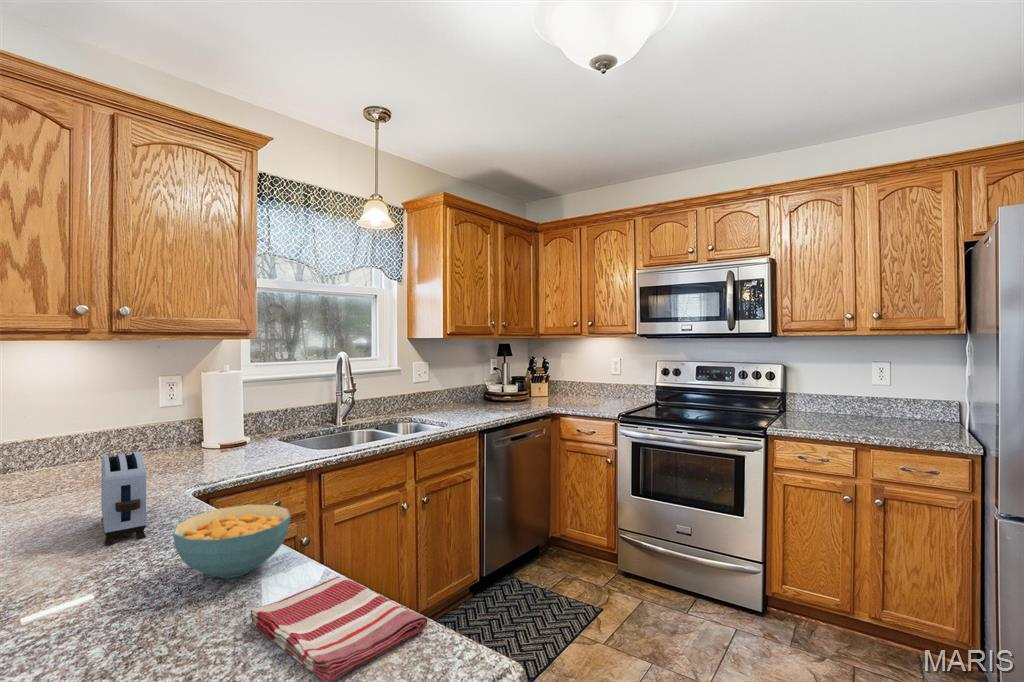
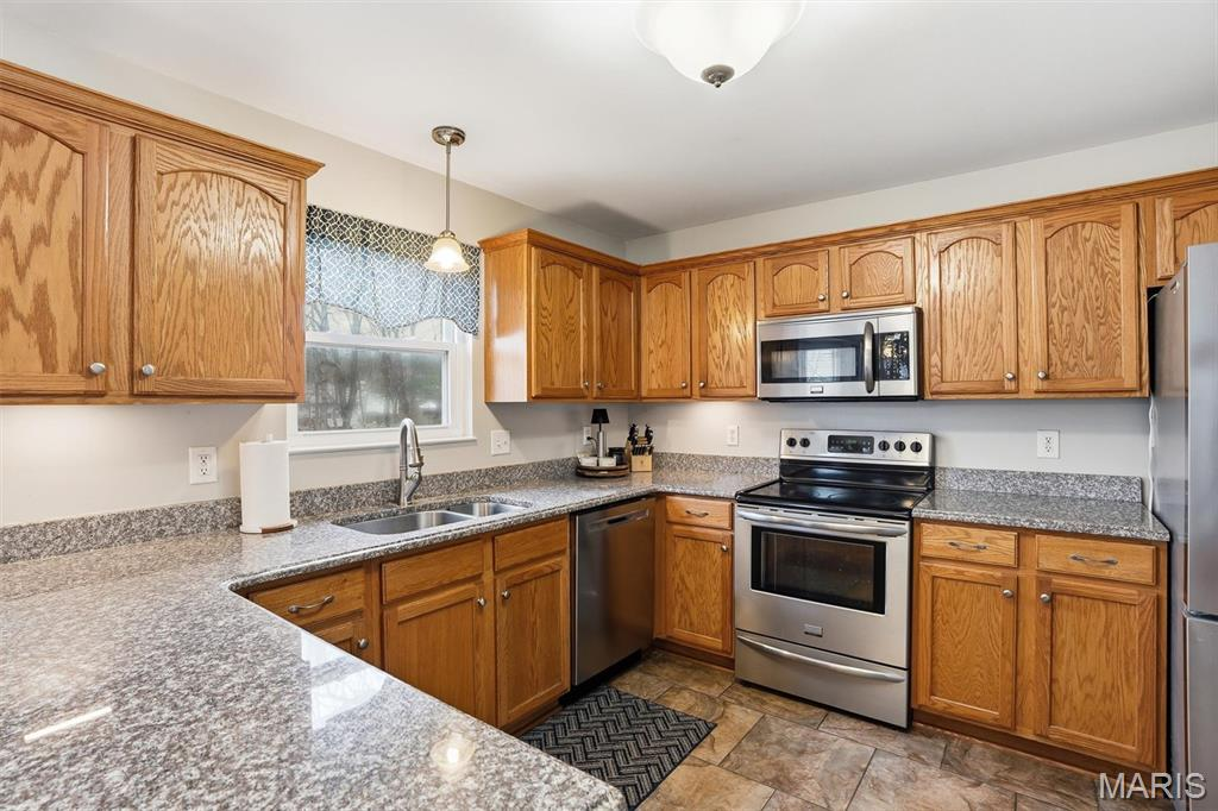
- dish towel [249,576,428,682]
- toaster [100,451,147,546]
- cereal bowl [172,504,292,579]
